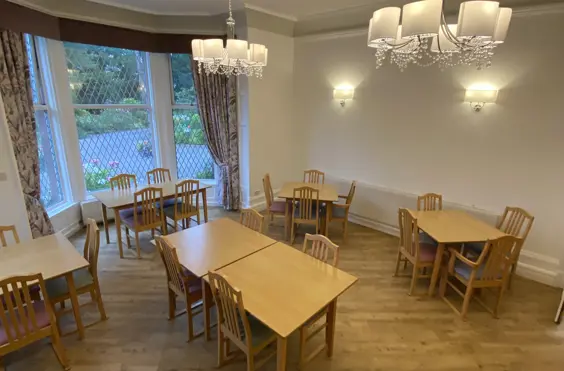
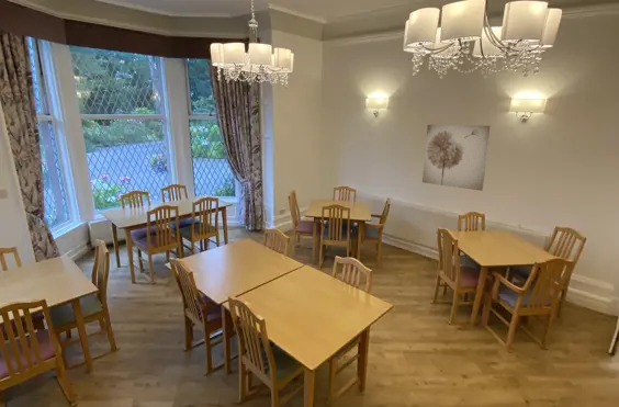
+ wall art [421,124,492,192]
